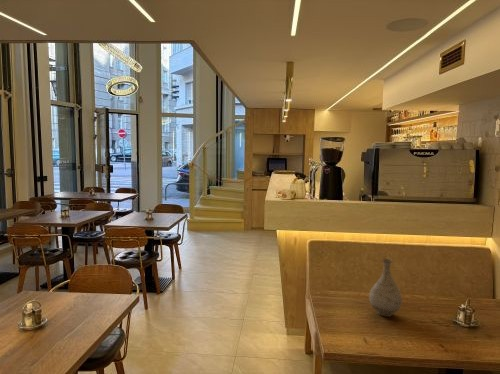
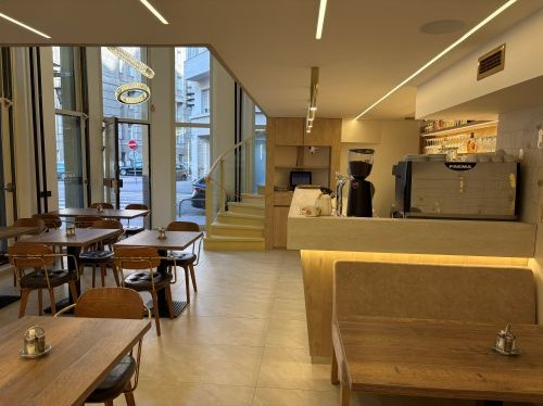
- vase [368,258,403,318]
